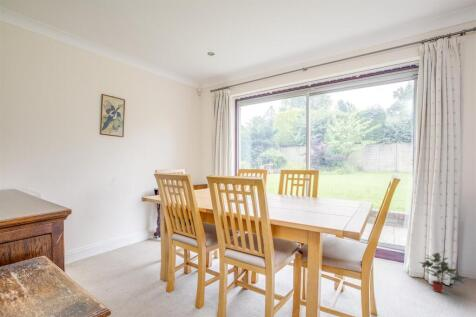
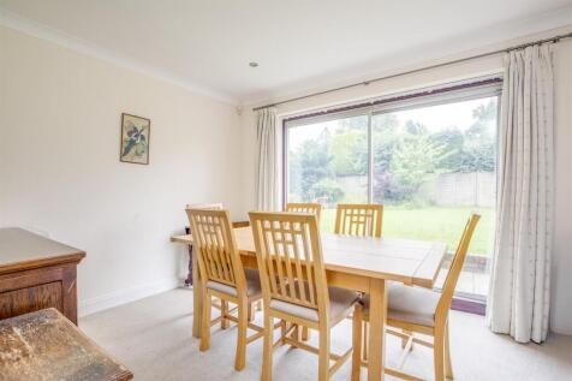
- potted plant [418,252,468,293]
